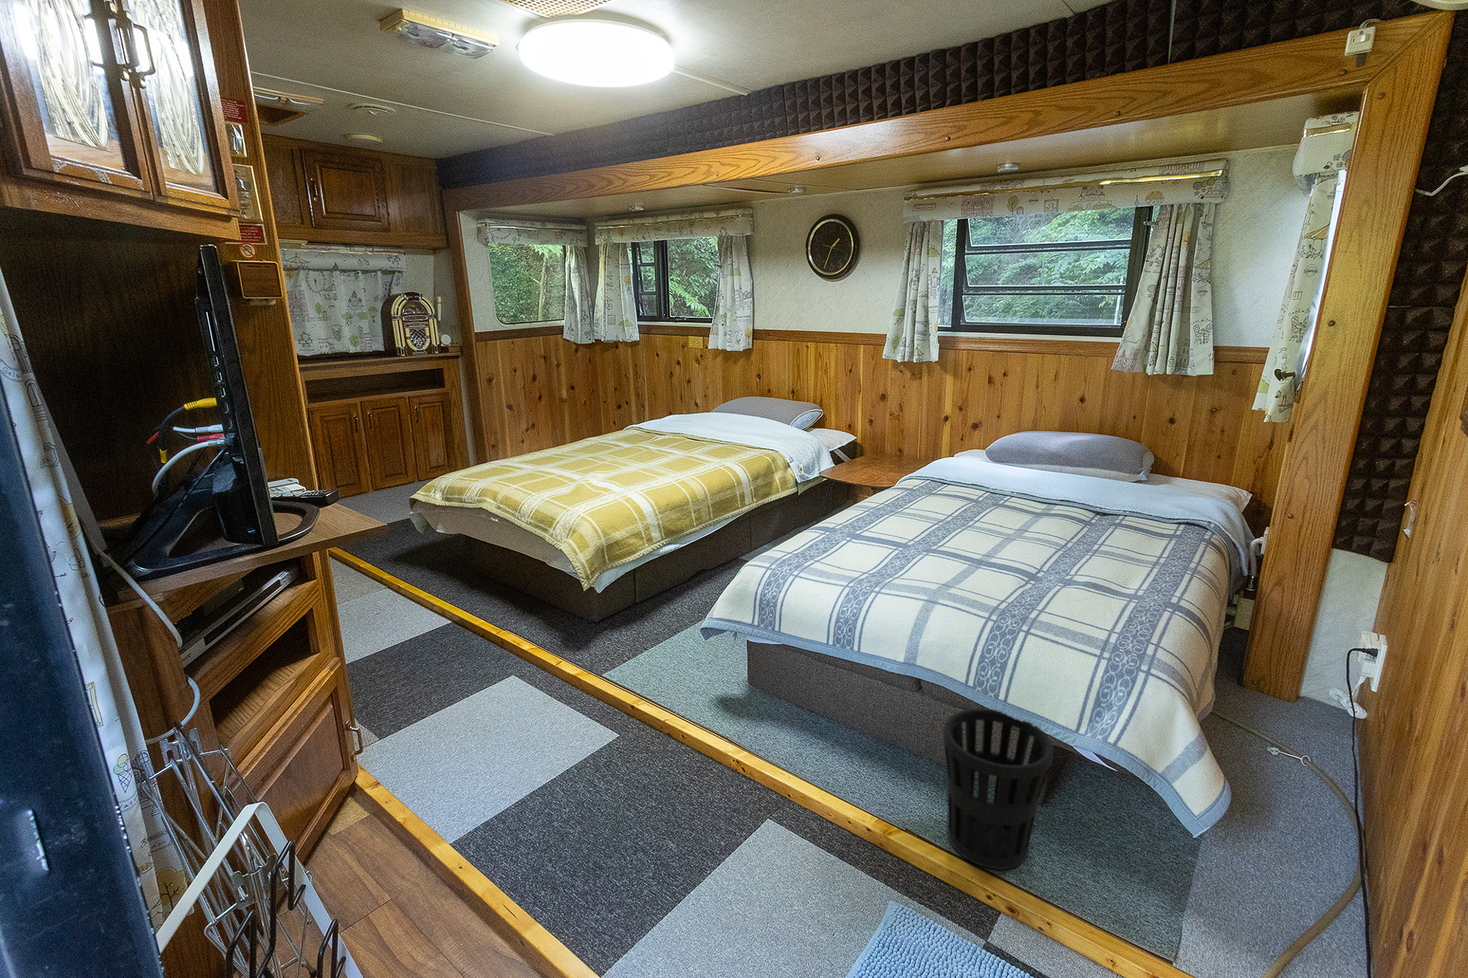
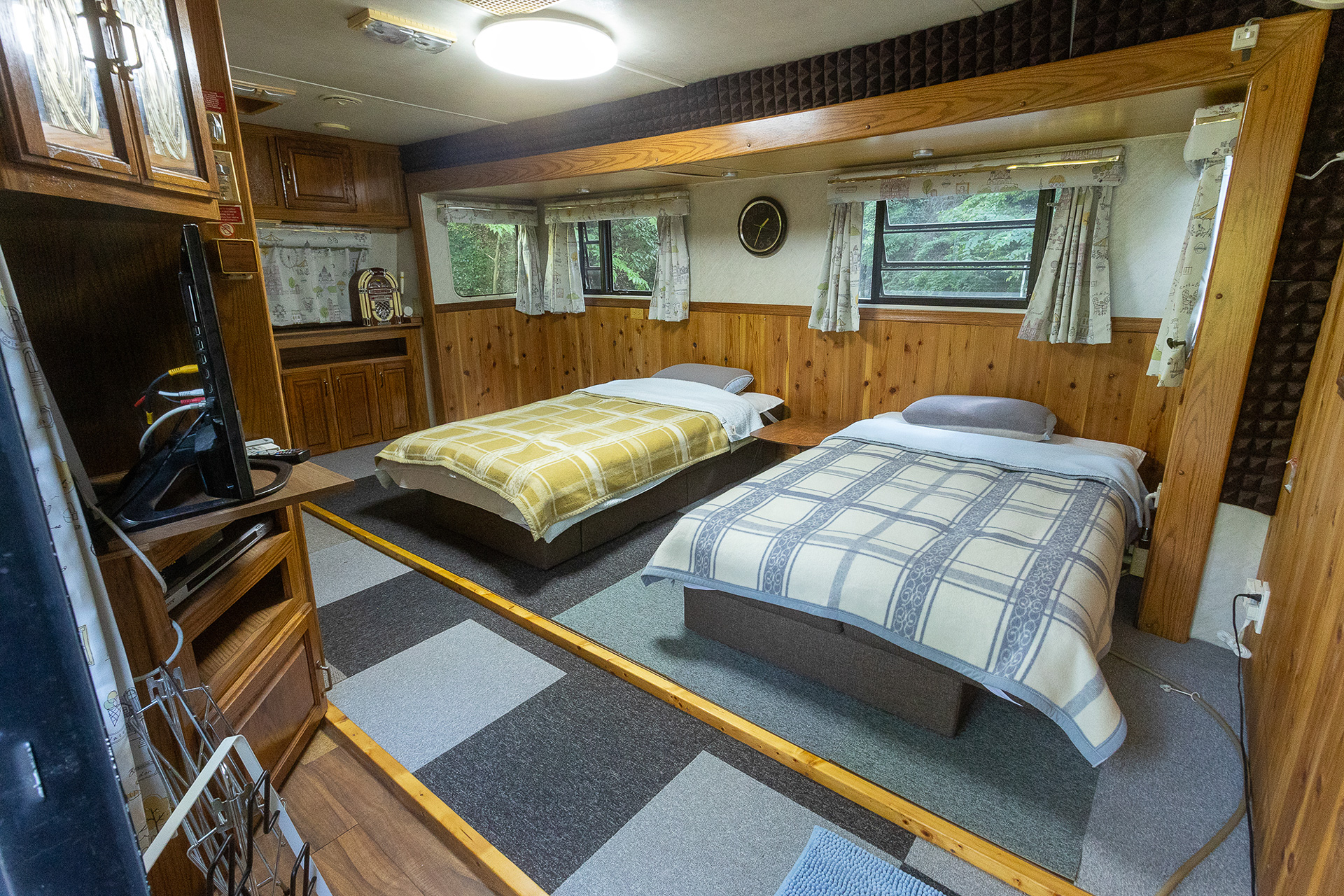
- wastebasket [943,707,1054,870]
